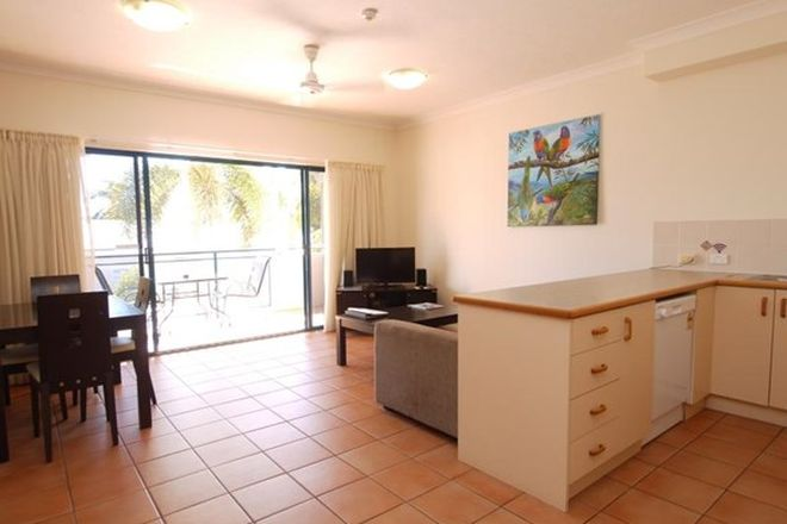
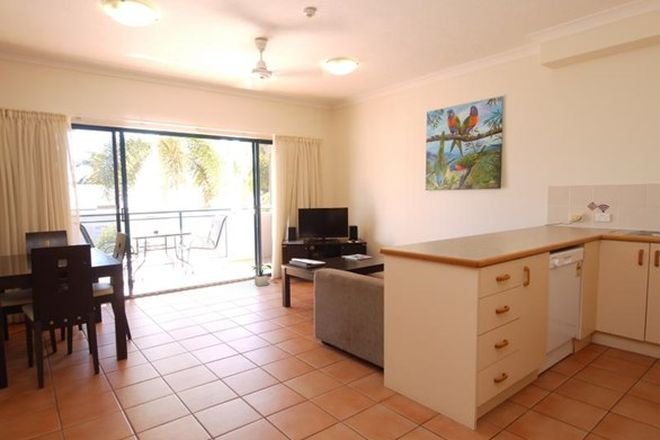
+ potted plant [252,264,272,288]
